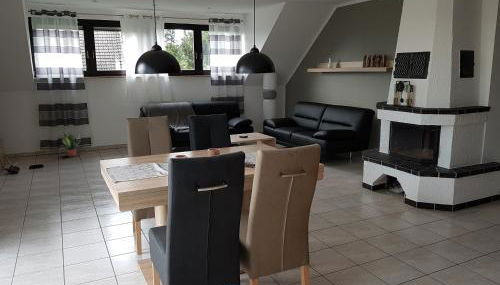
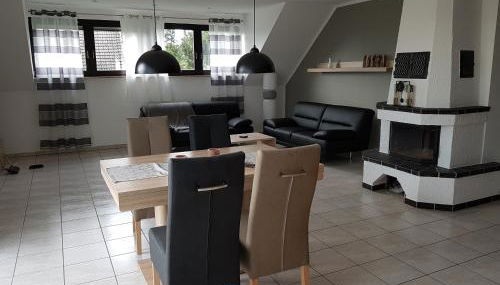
- potted plant [61,130,81,158]
